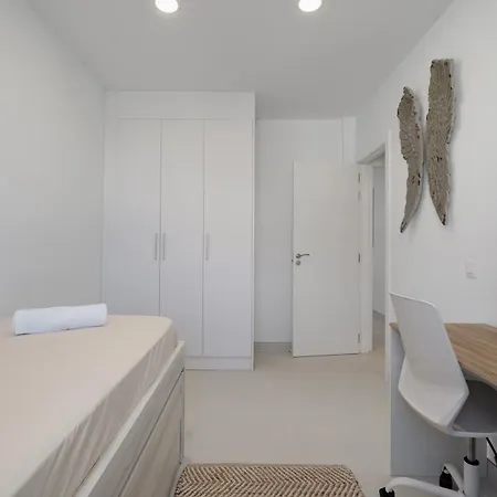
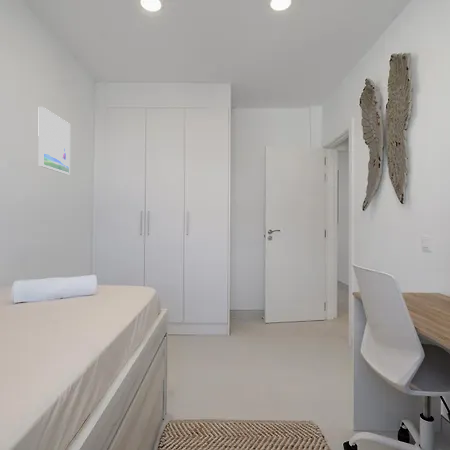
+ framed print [37,106,71,175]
